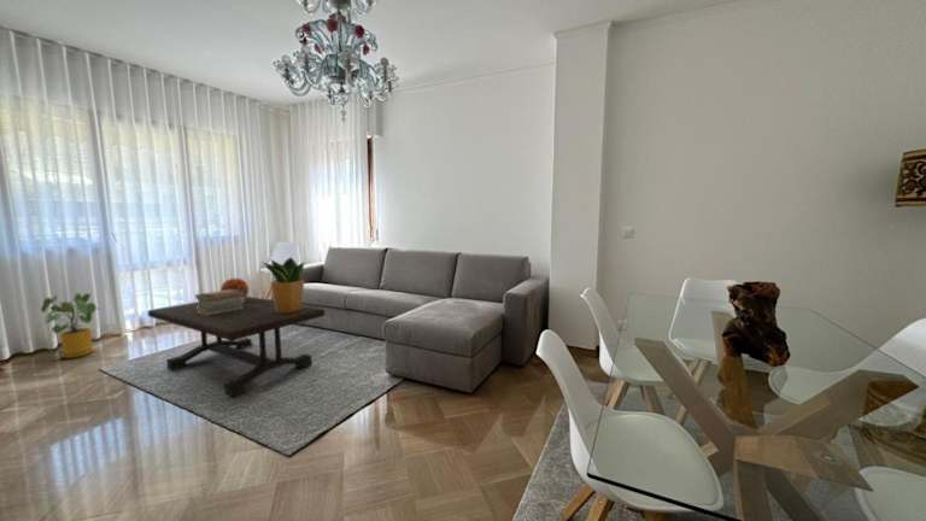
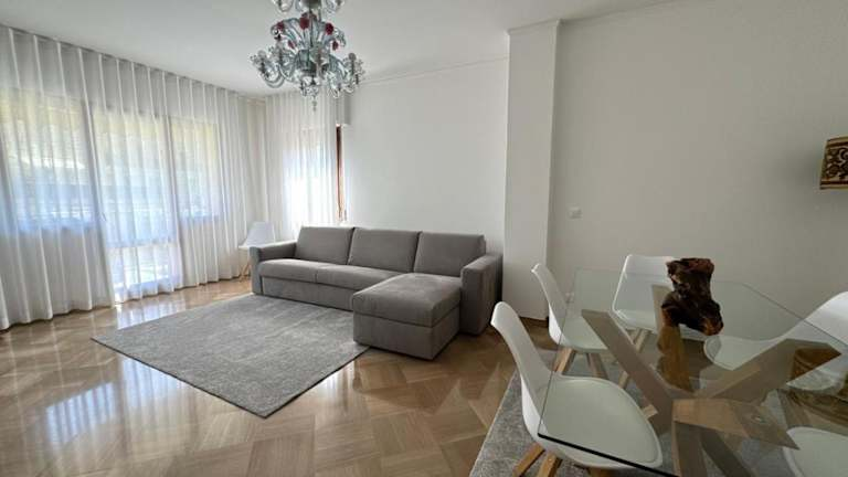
- potted plant [260,256,310,314]
- house plant [40,292,104,359]
- coffee table [147,295,327,398]
- decorative ball [219,277,250,298]
- book stack [194,289,246,315]
